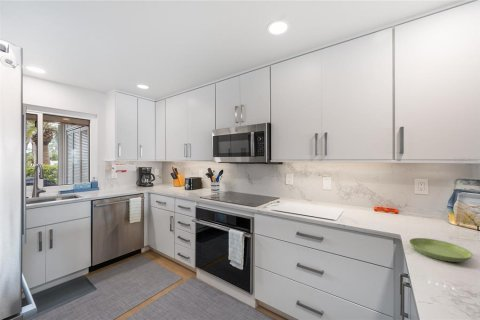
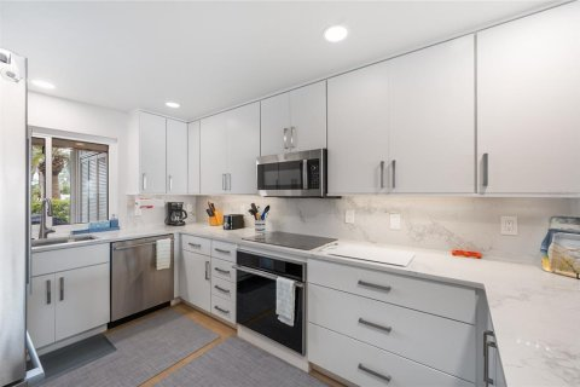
- saucer [408,237,474,263]
